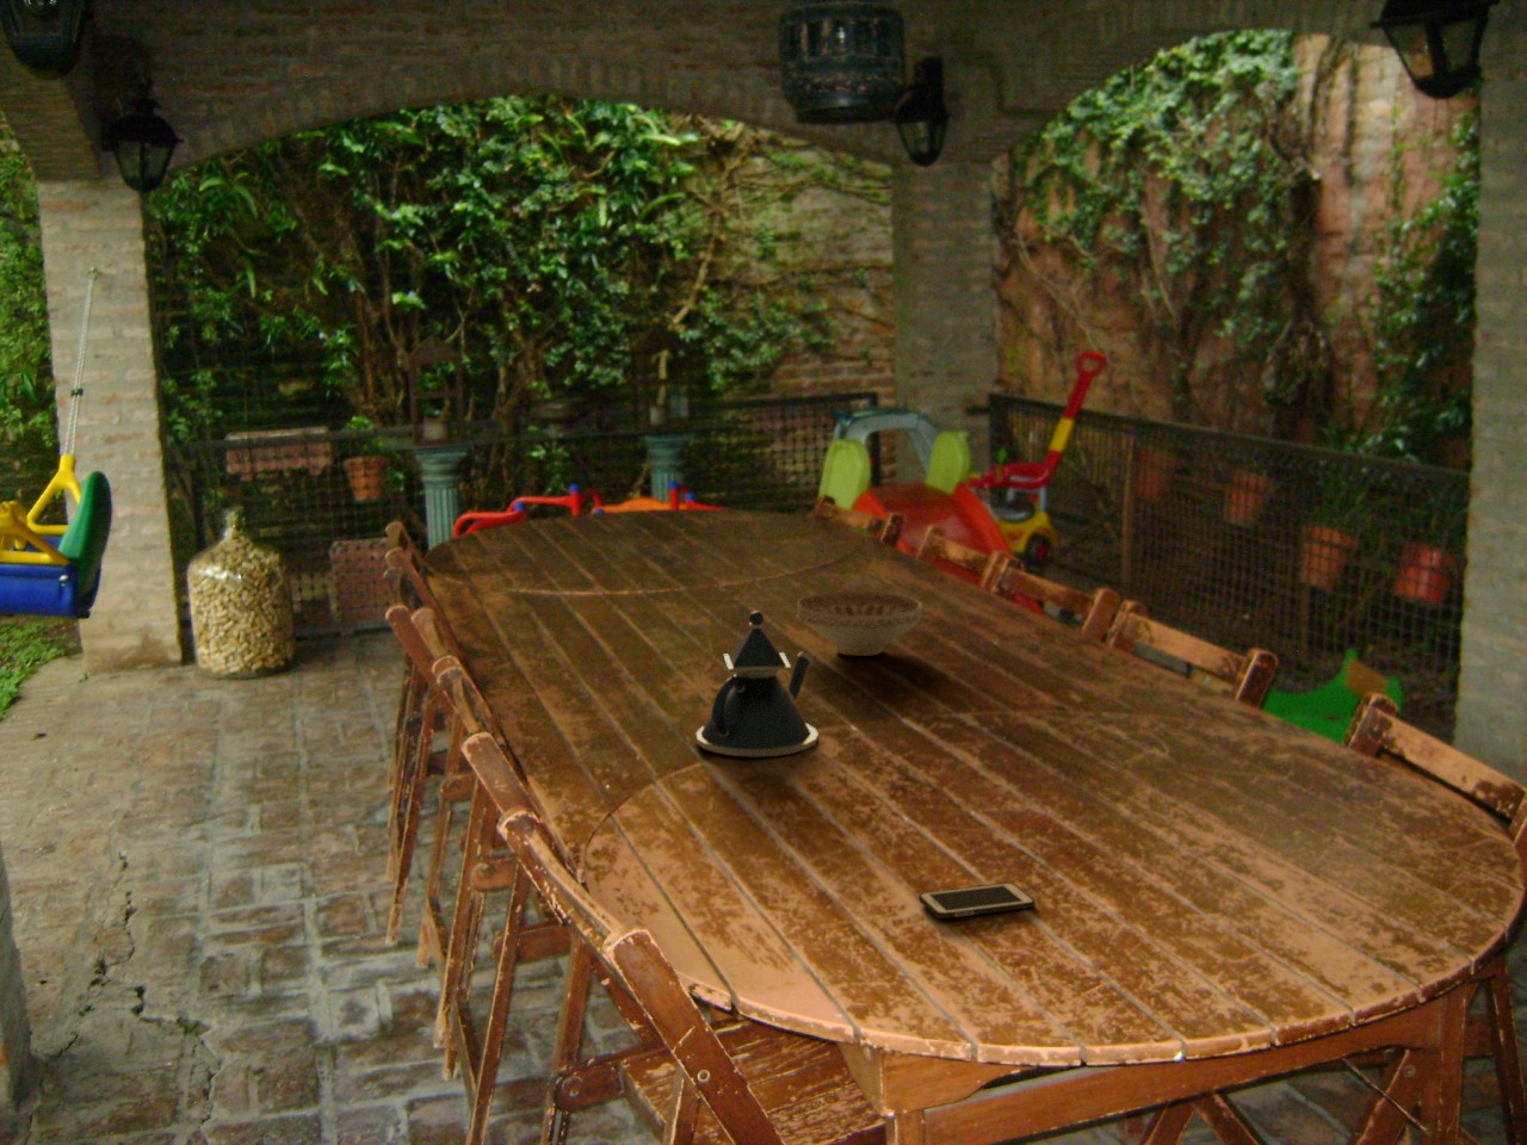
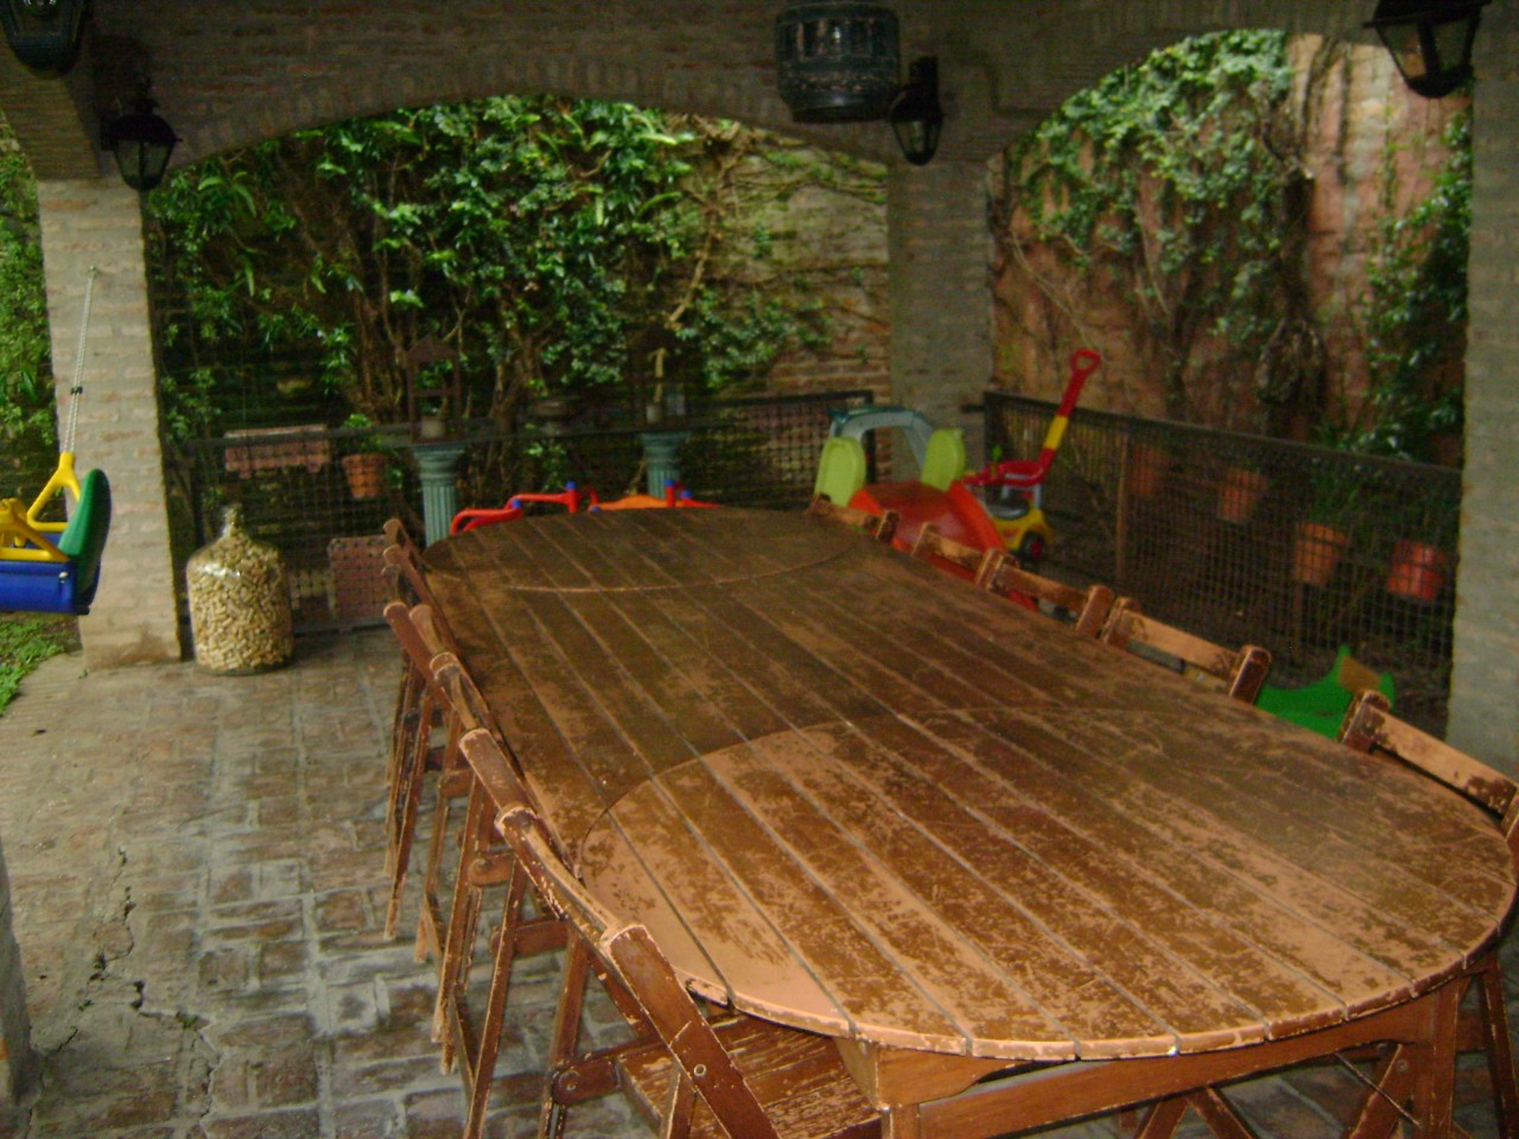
- decorative bowl [796,591,923,657]
- cell phone [917,882,1036,920]
- teapot [695,610,820,759]
